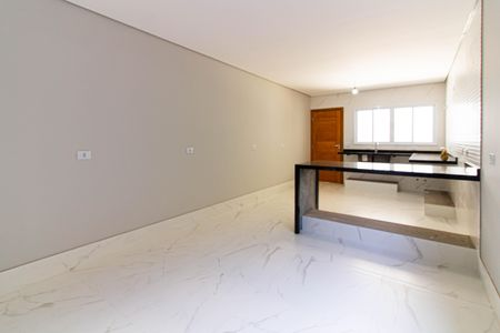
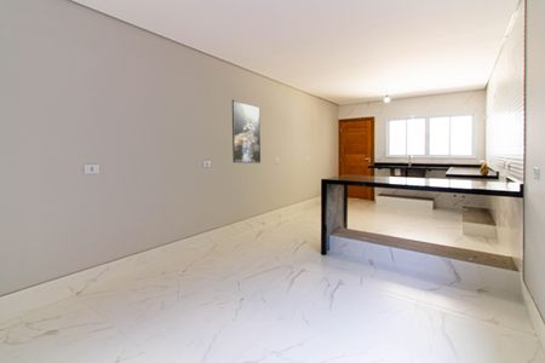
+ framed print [231,98,262,165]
